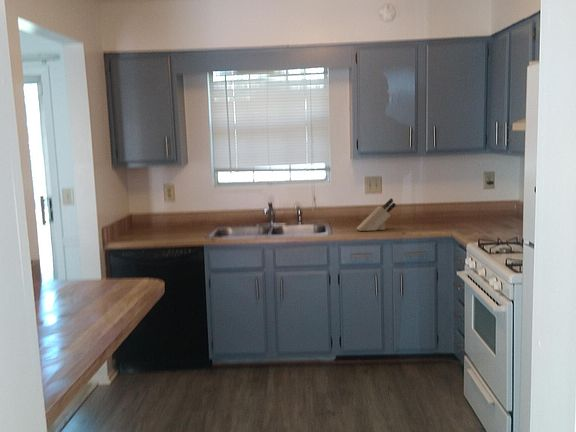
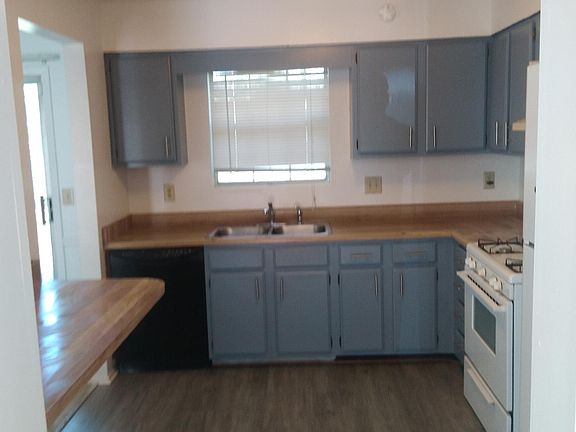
- knife block [356,198,397,232]
